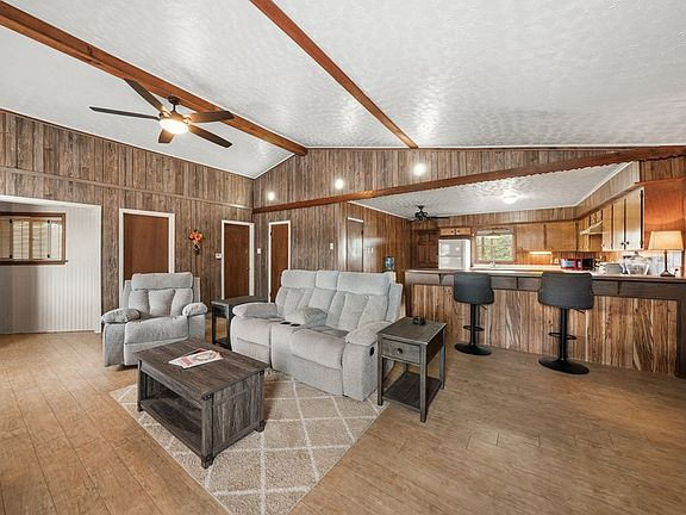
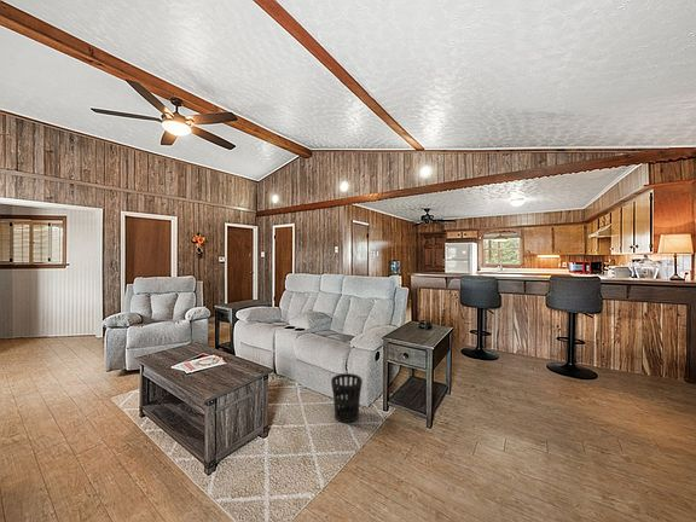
+ wastebasket [330,372,364,424]
